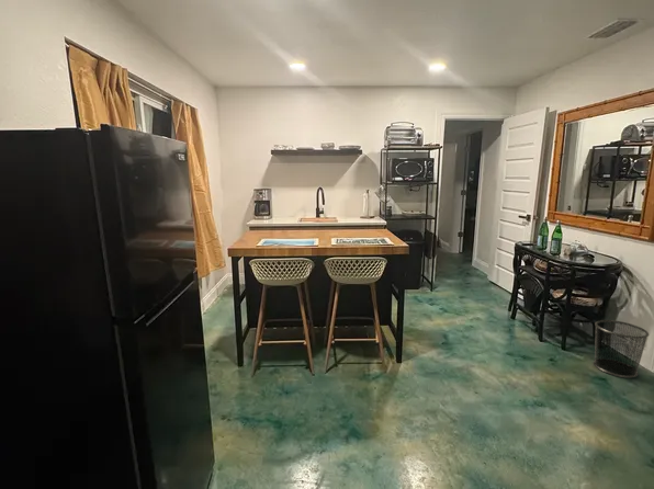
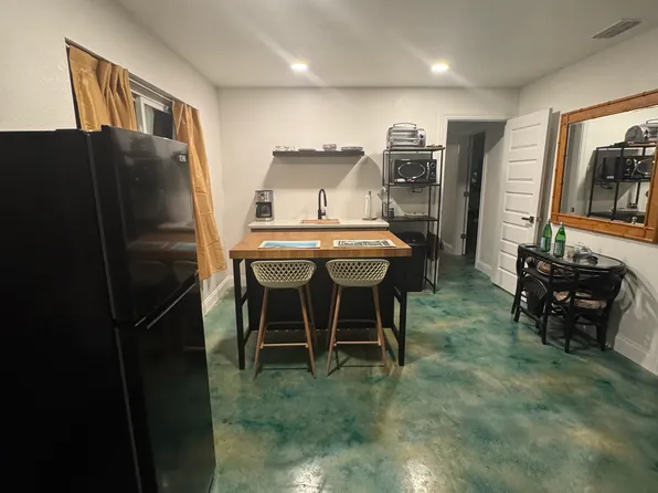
- waste bin [593,319,650,378]
